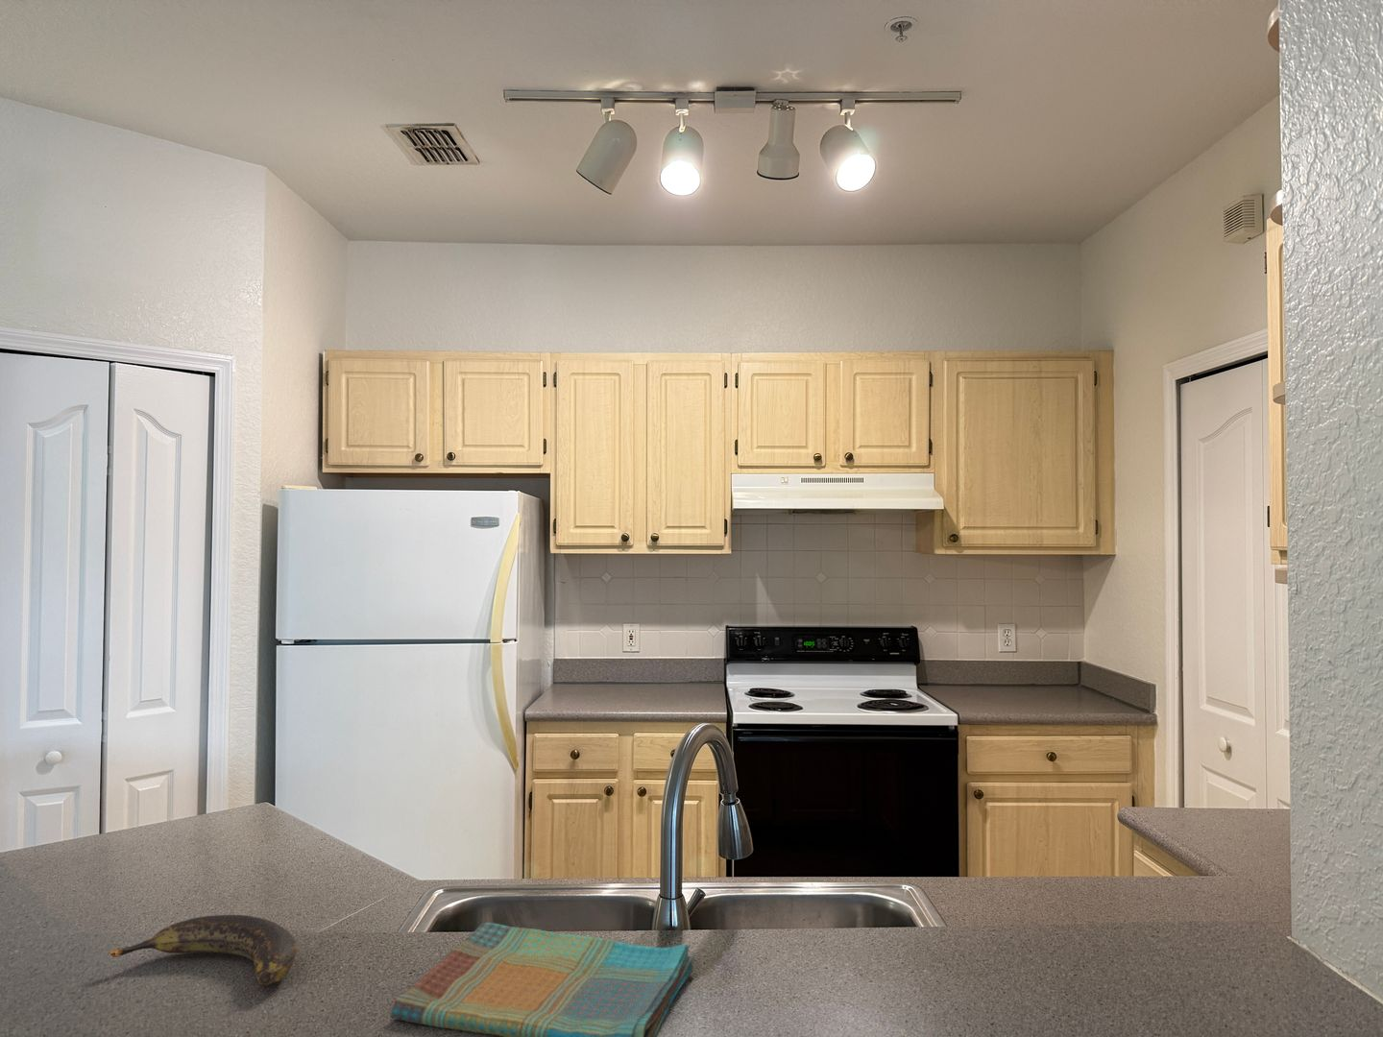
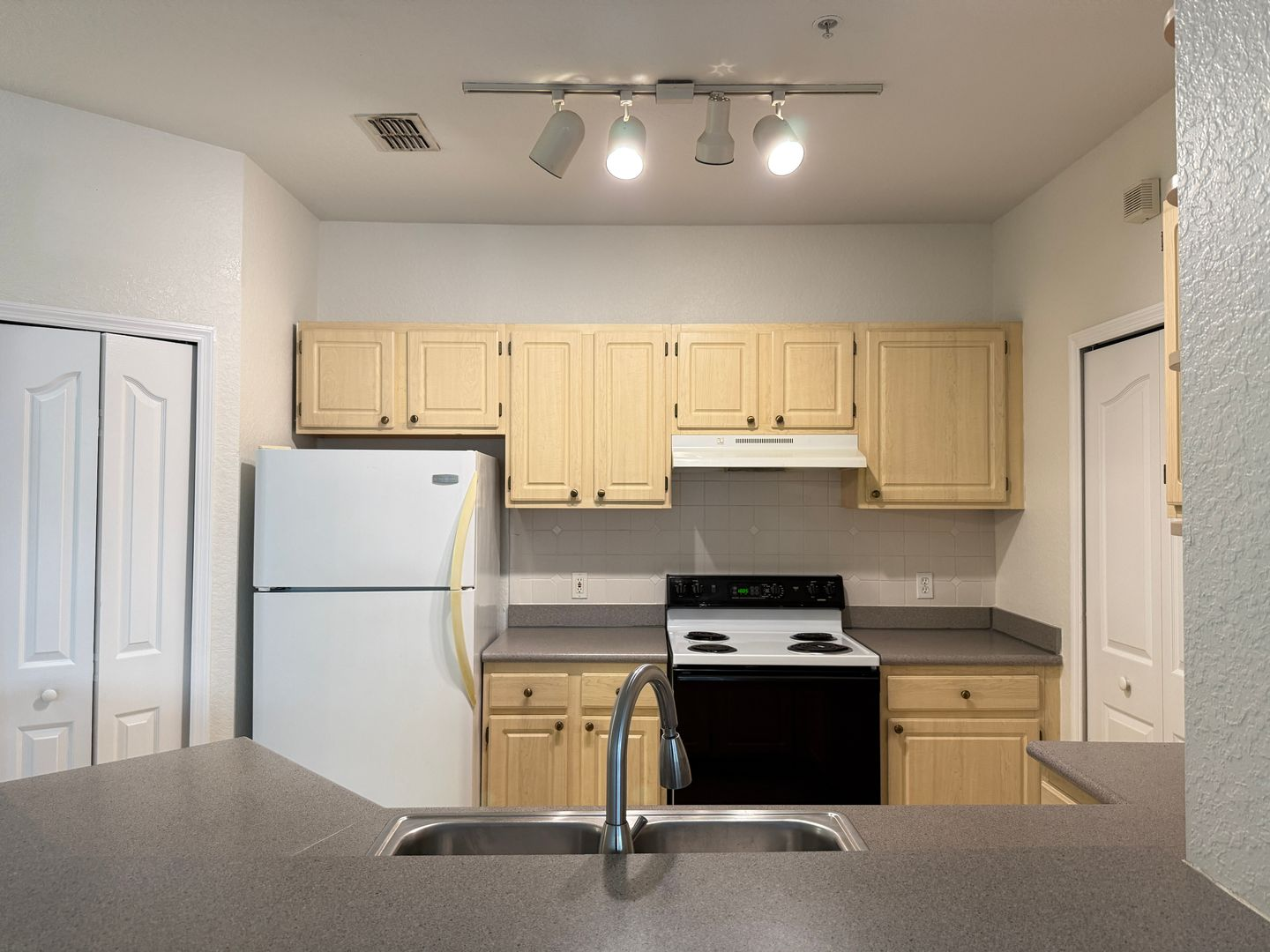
- dish towel [390,922,696,1037]
- banana [108,914,297,986]
